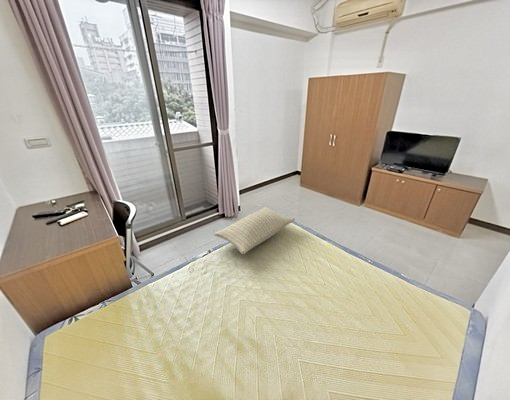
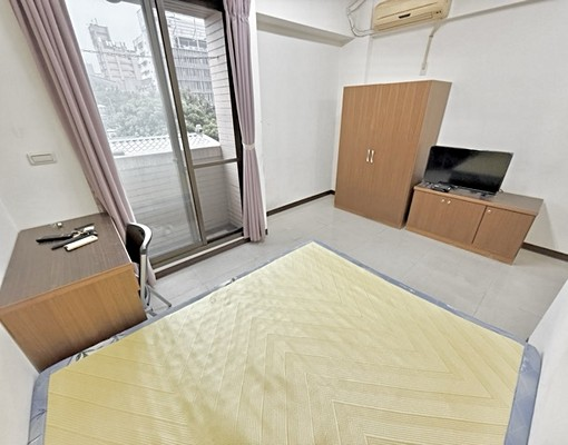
- pillow [213,206,296,255]
